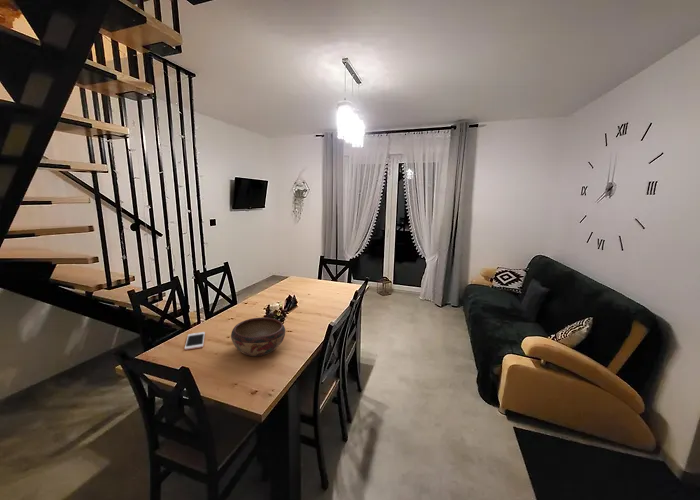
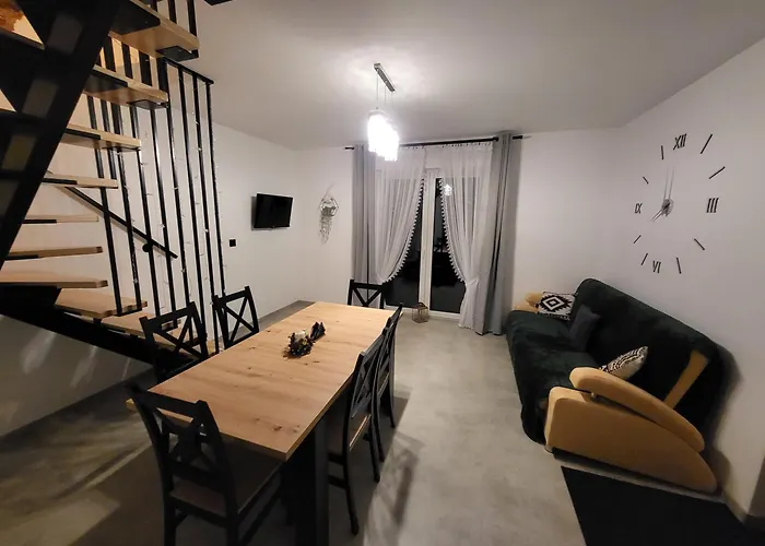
- cell phone [184,331,206,351]
- decorative bowl [230,316,286,357]
